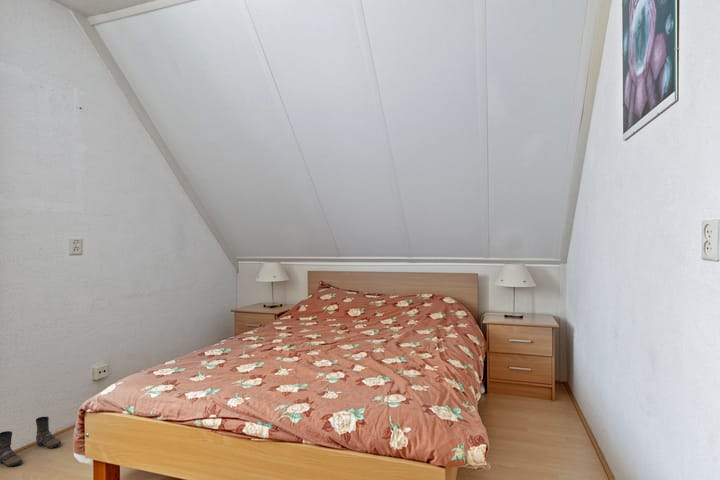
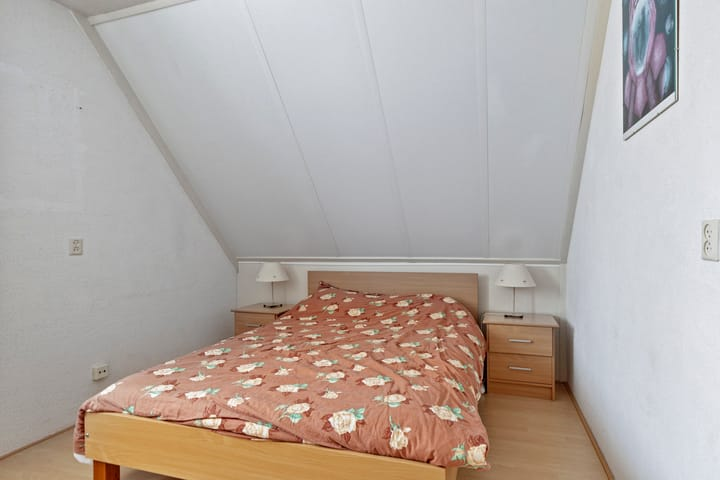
- boots [0,415,62,467]
